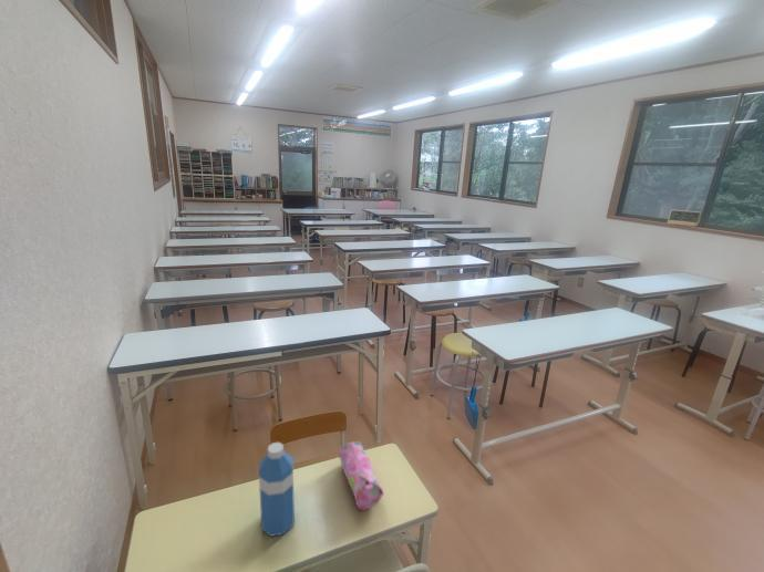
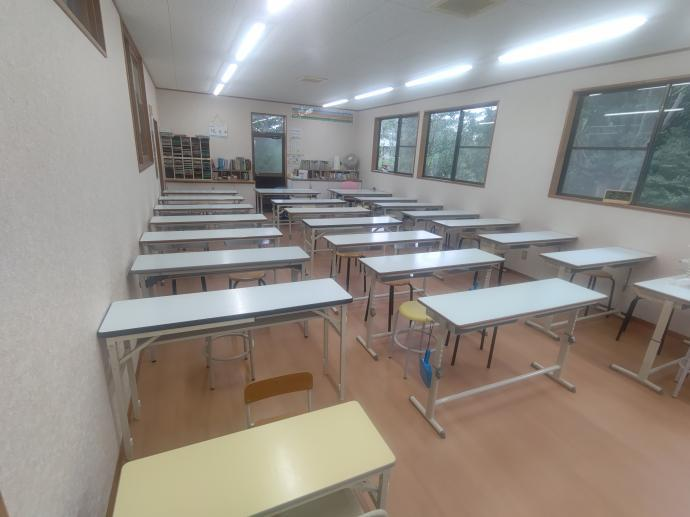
- pencil case [338,440,385,511]
- water bottle [258,441,296,538]
